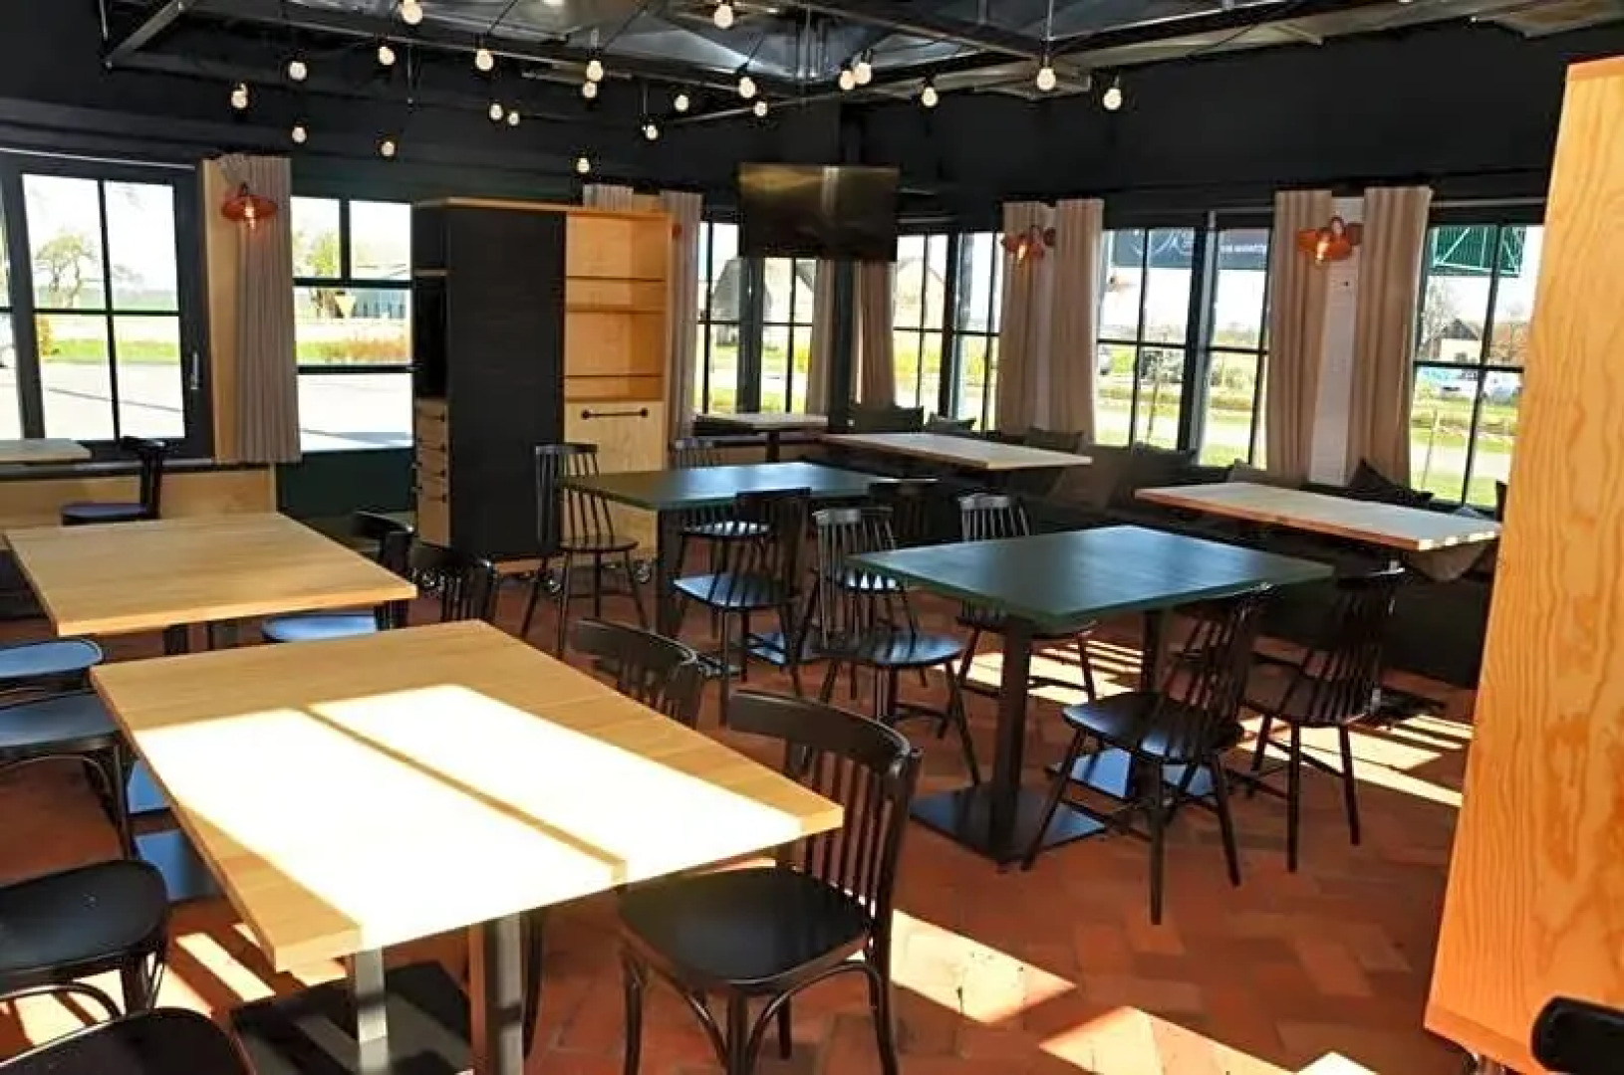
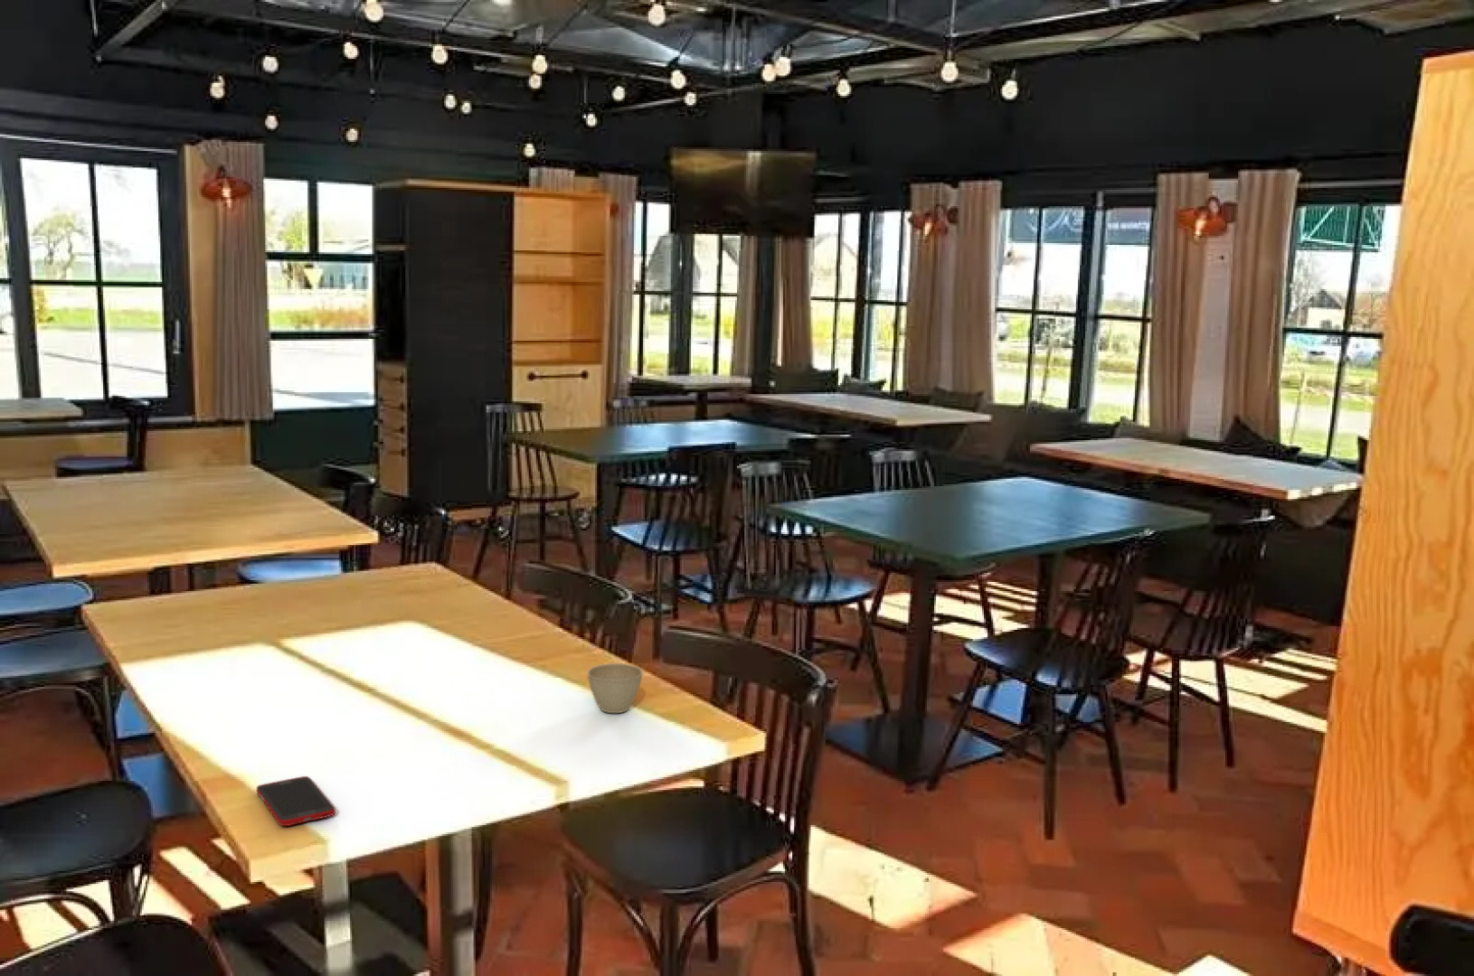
+ cell phone [256,776,337,827]
+ flower pot [587,662,644,713]
